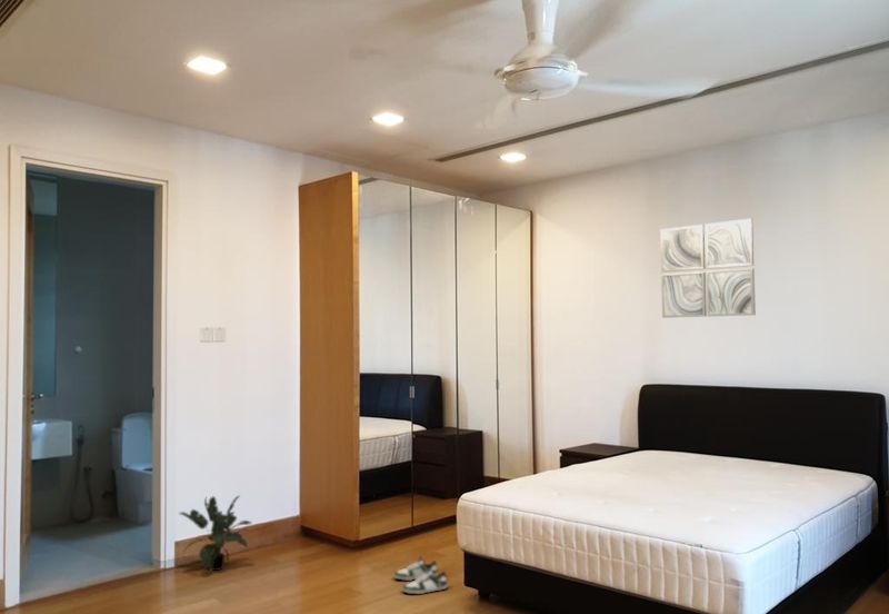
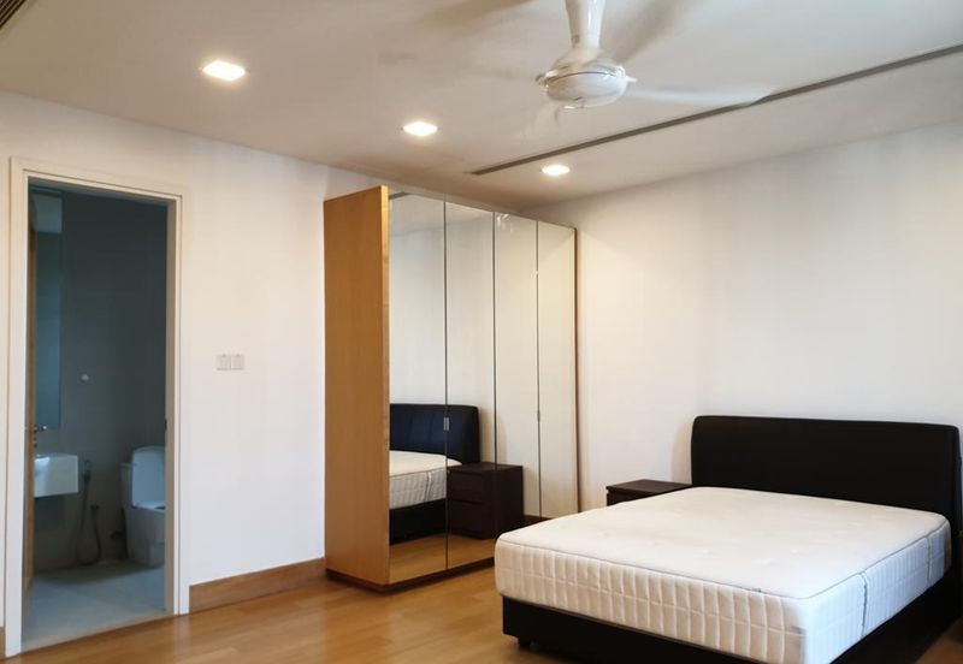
- shoe [393,556,449,595]
- potted plant [178,495,252,573]
- wall art [659,217,757,319]
